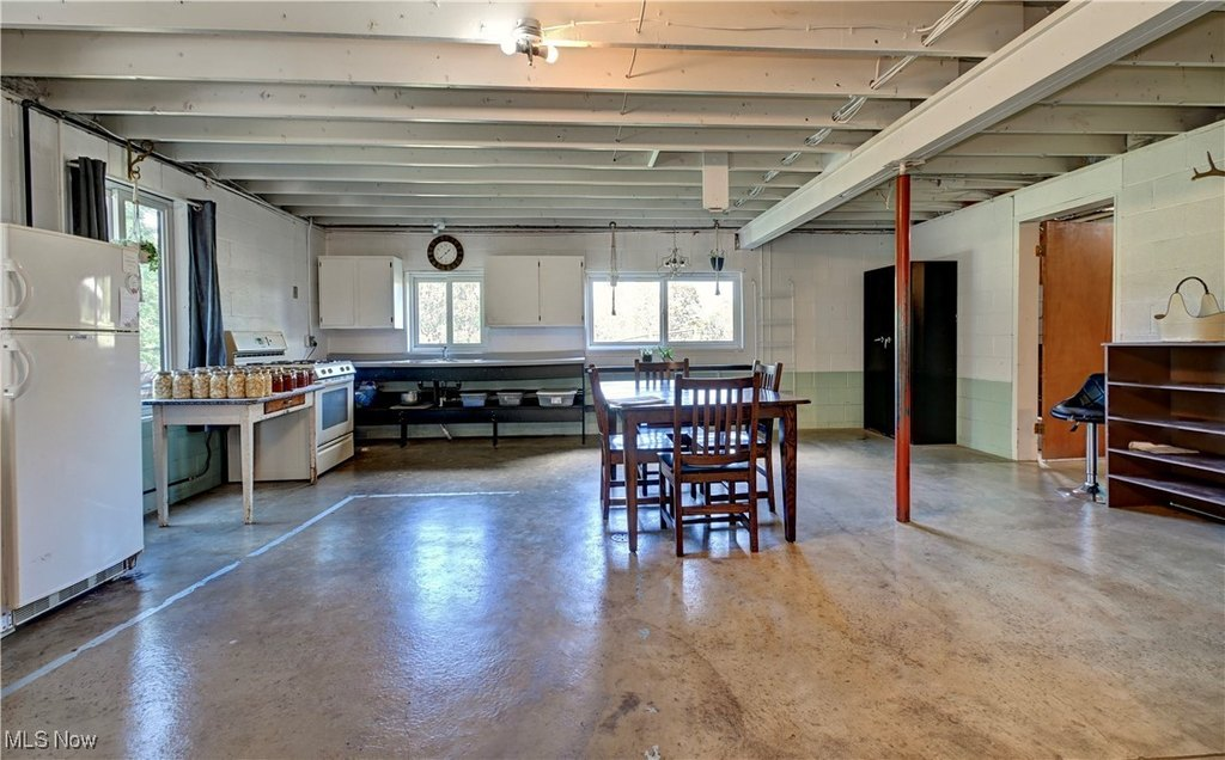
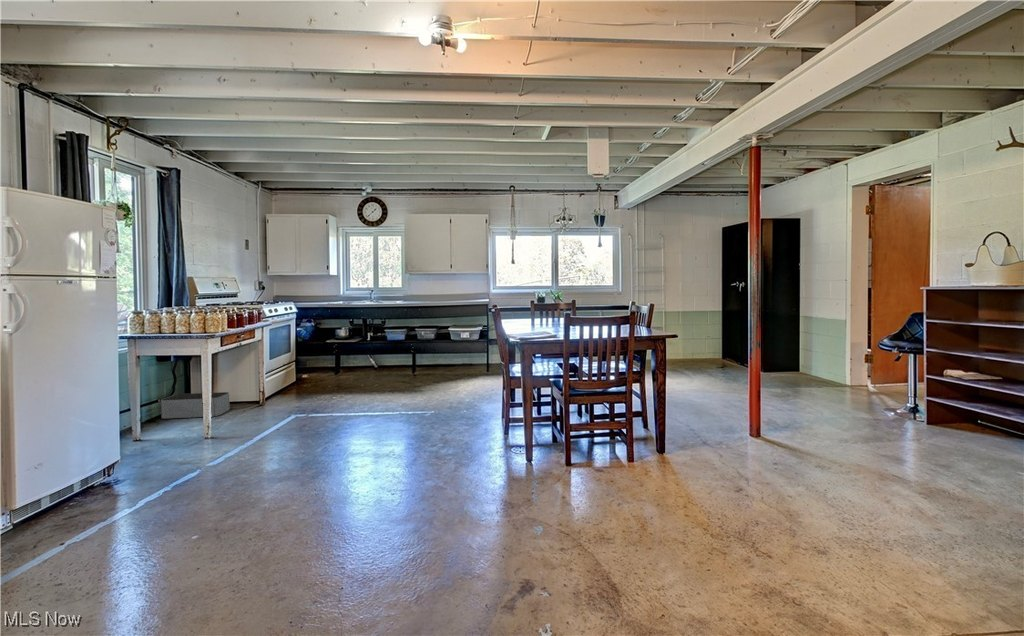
+ storage bin [160,391,231,420]
